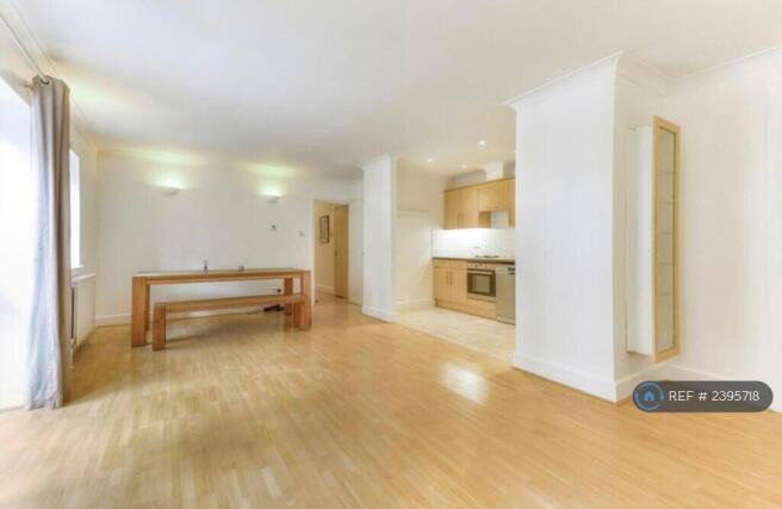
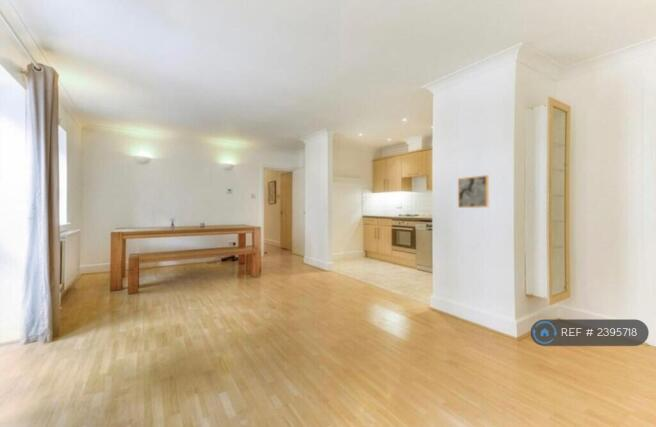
+ wall art [457,174,490,209]
